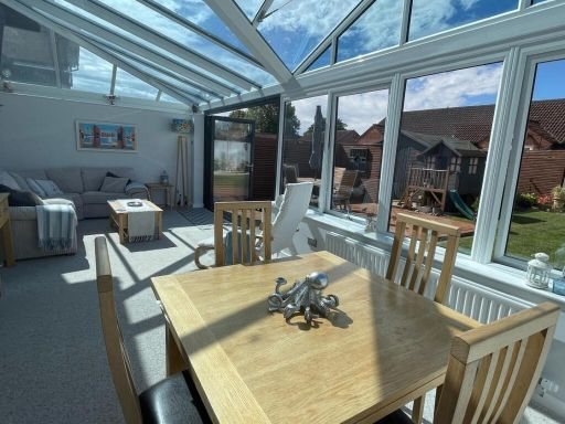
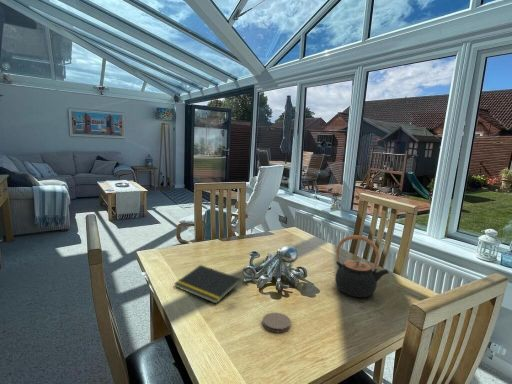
+ notepad [173,264,242,304]
+ coaster [262,312,292,333]
+ teapot [334,234,390,298]
